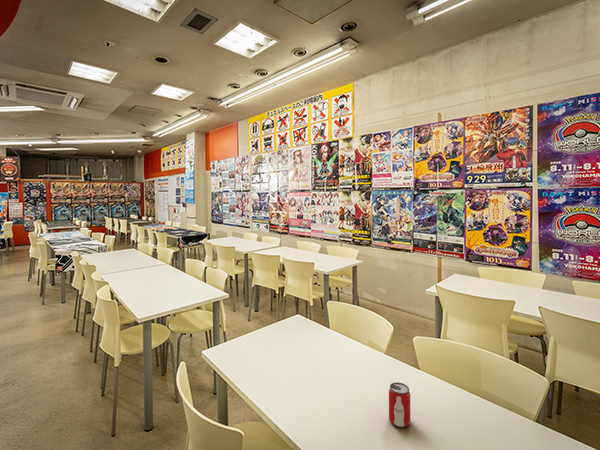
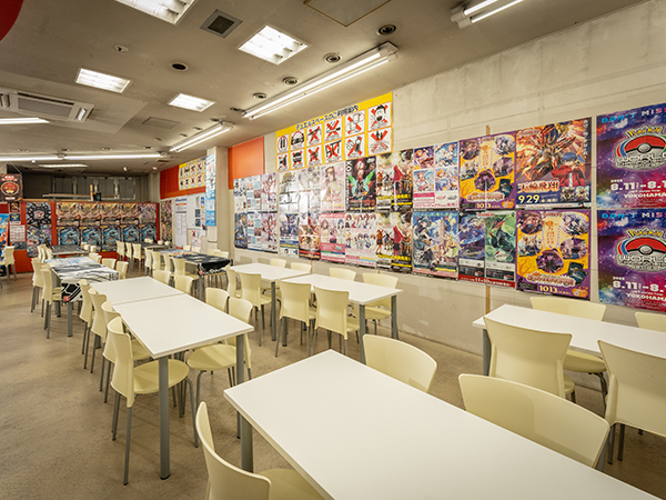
- beverage can [388,381,411,428]
